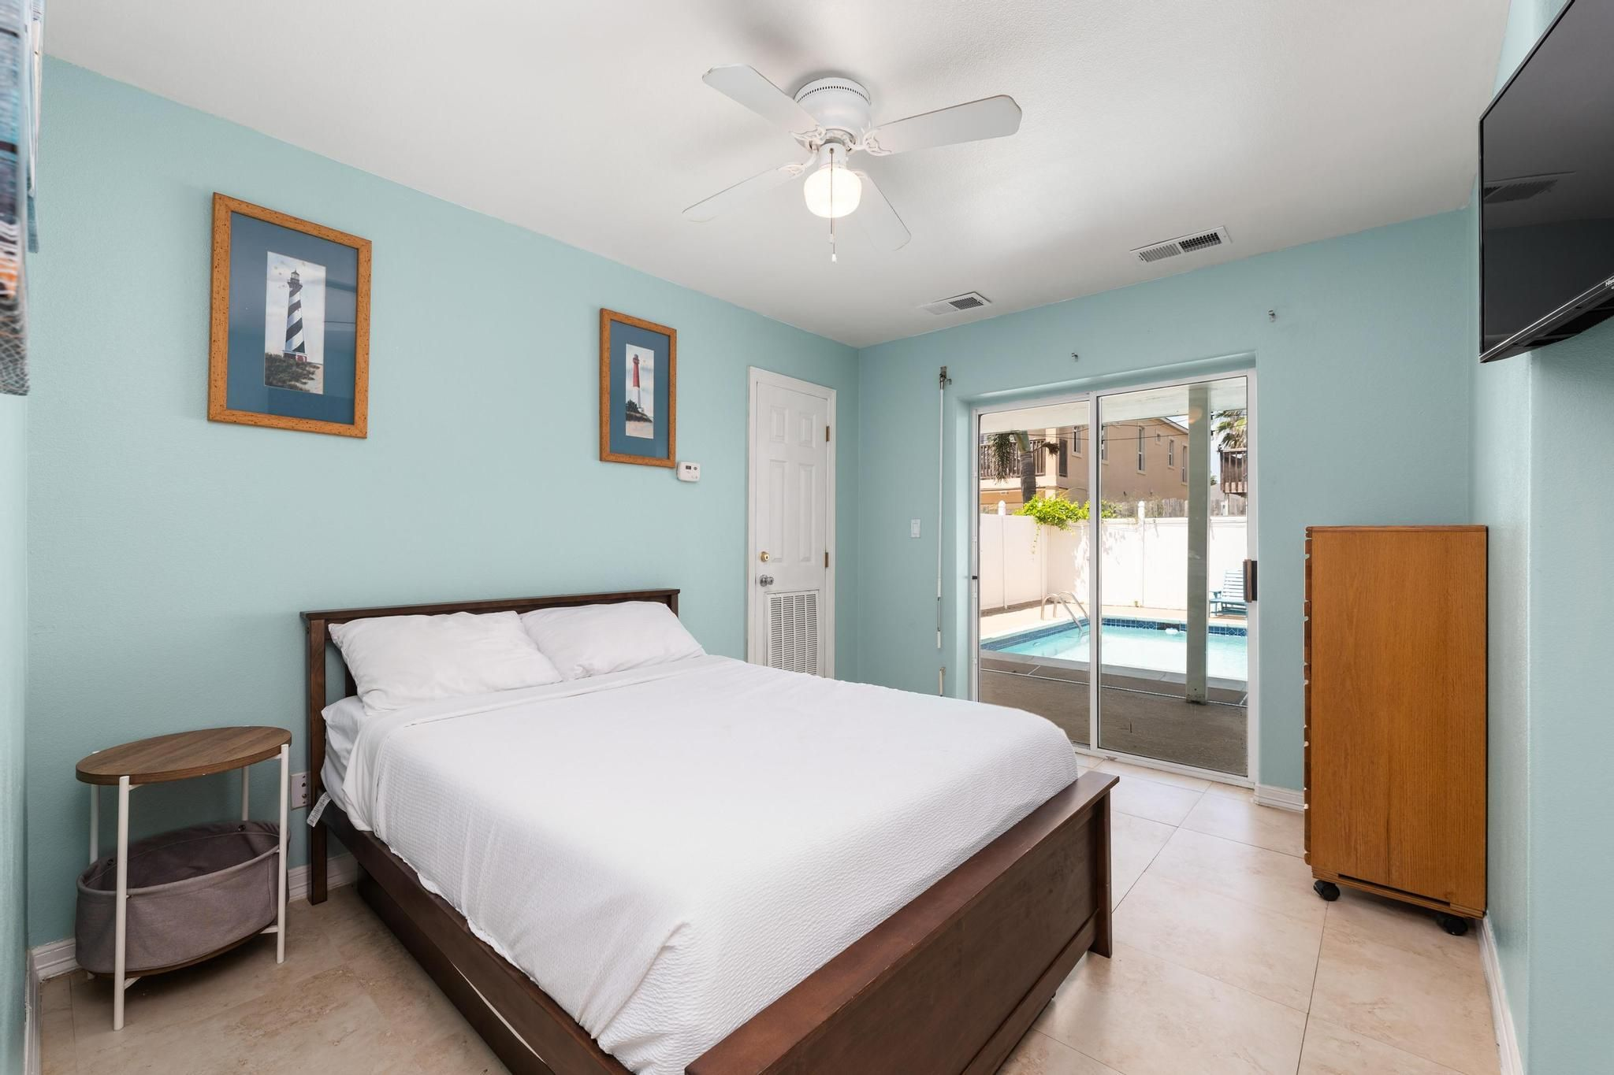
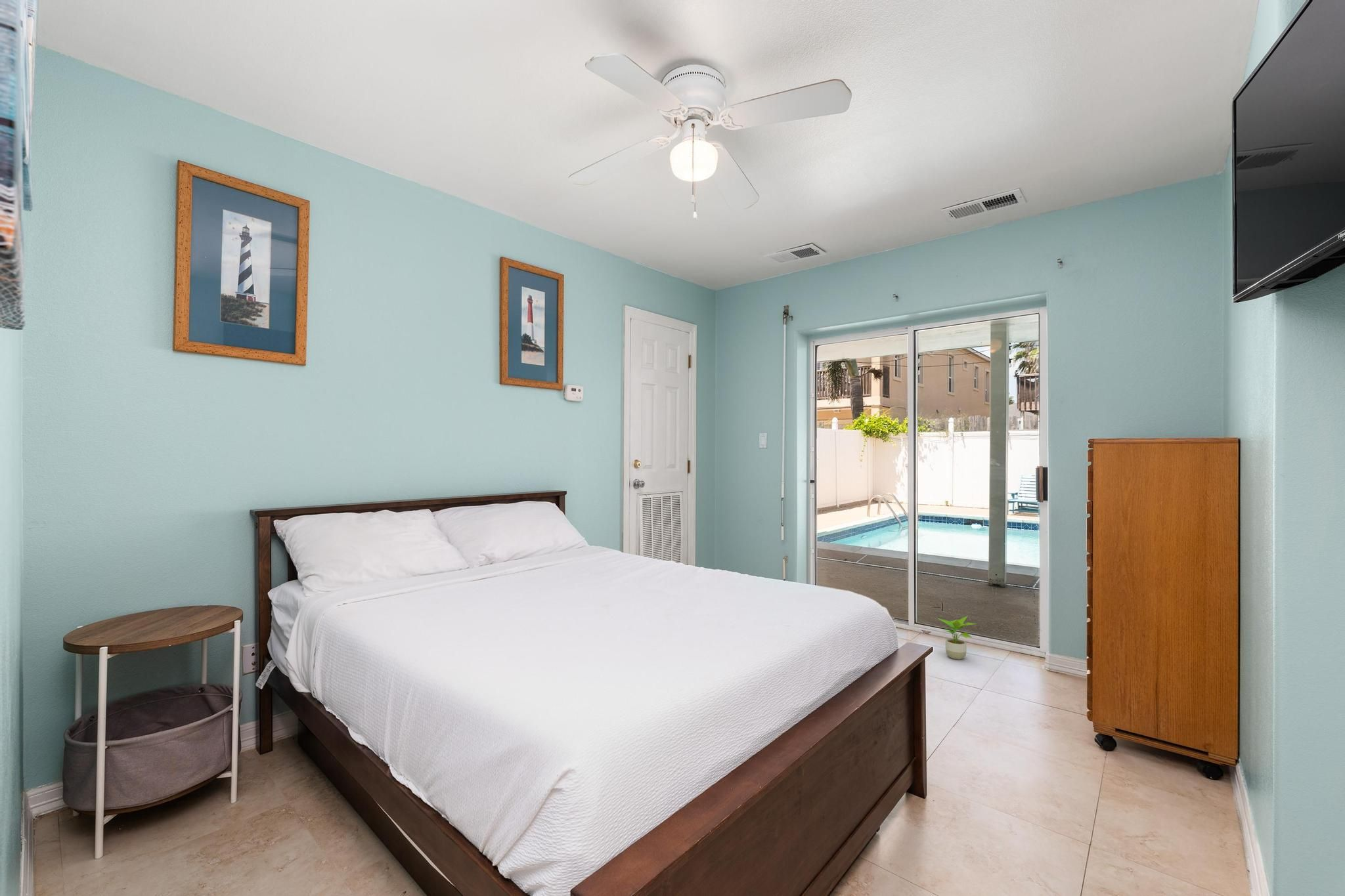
+ potted plant [937,615,977,660]
